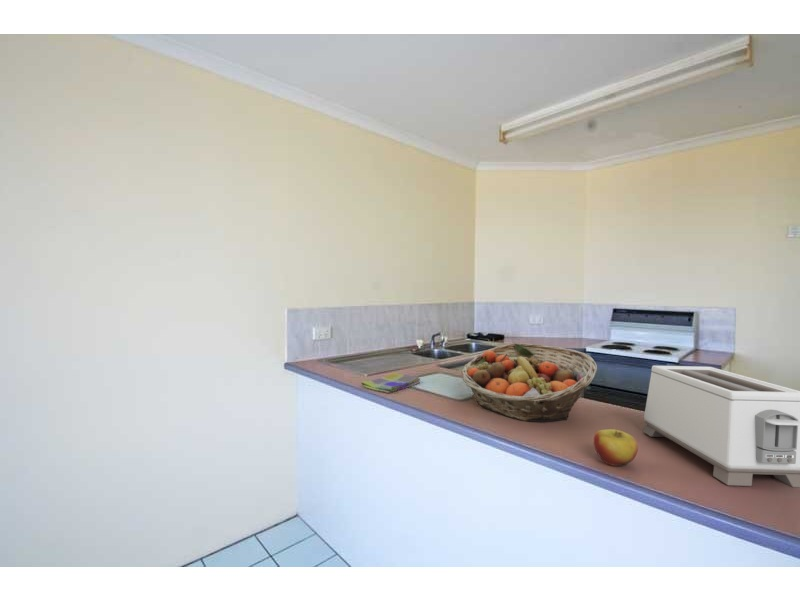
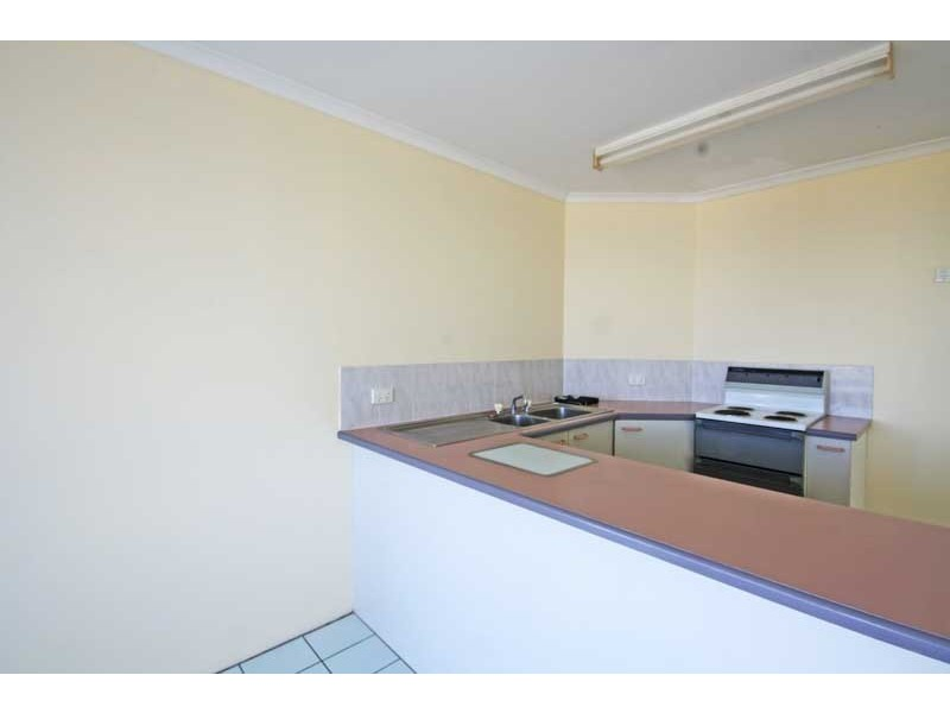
- apple [593,428,639,467]
- dish towel [360,372,421,394]
- fruit basket [461,342,598,423]
- toaster [642,365,800,488]
